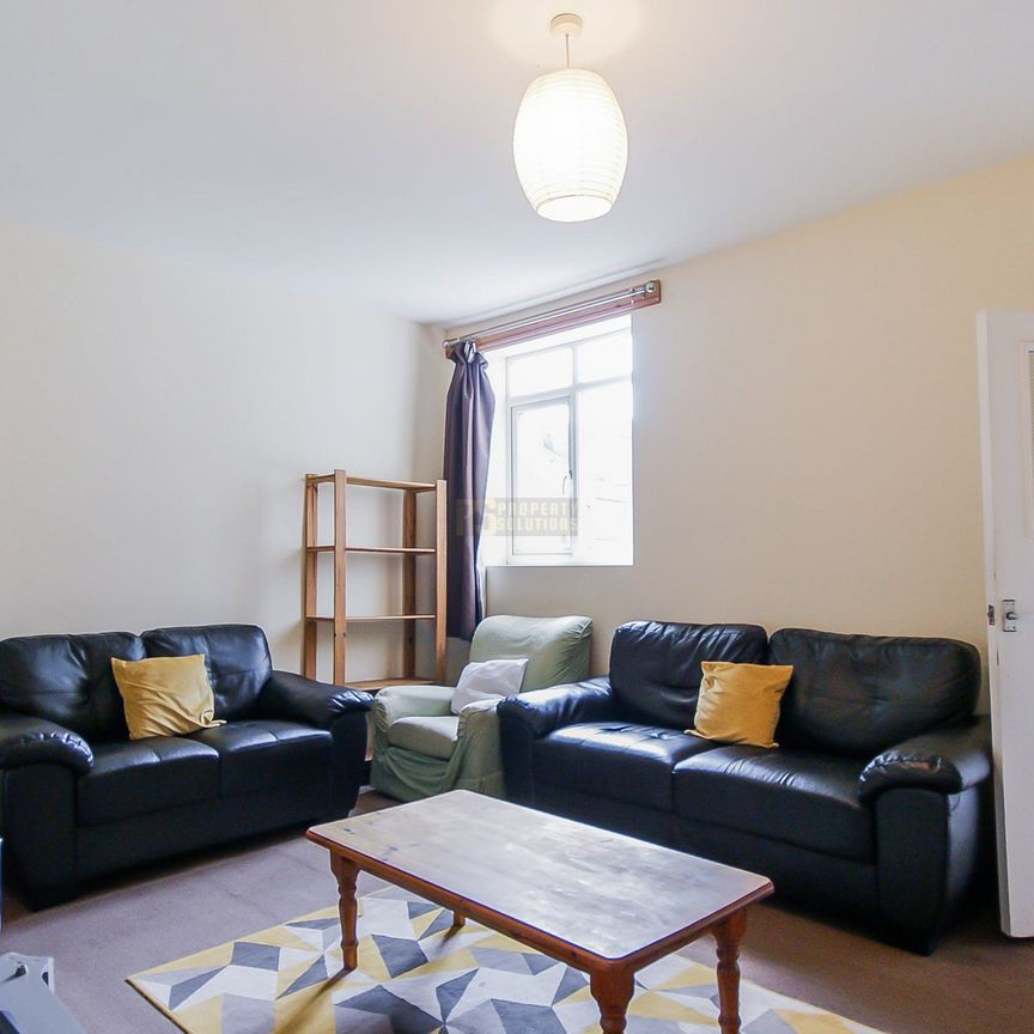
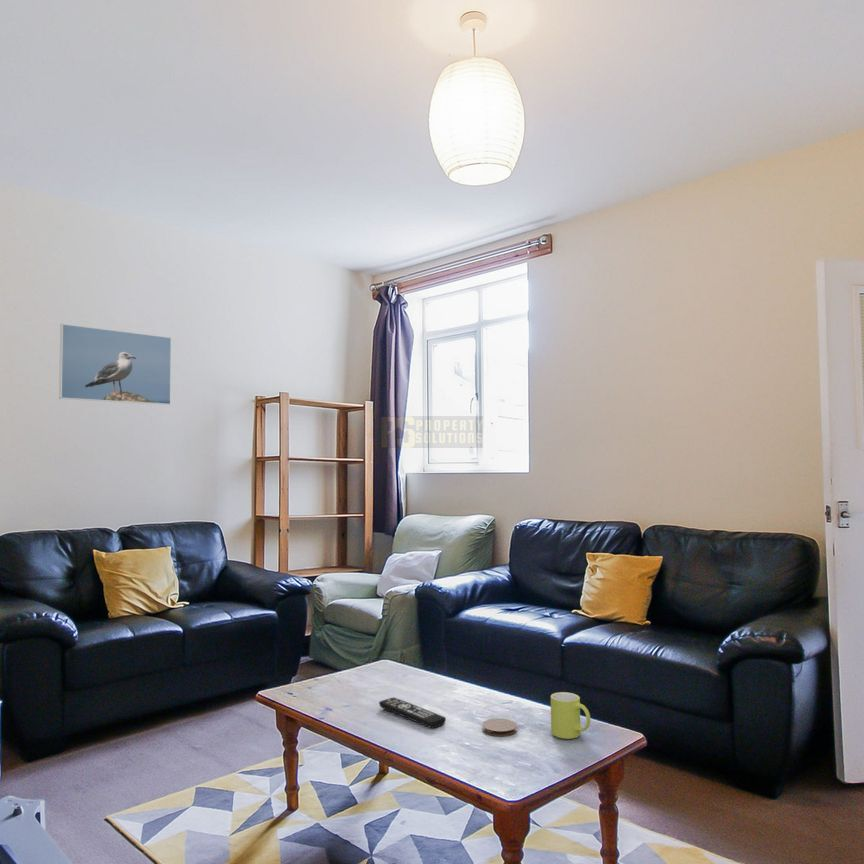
+ coaster [481,717,518,737]
+ mug [550,691,591,740]
+ remote control [378,697,447,729]
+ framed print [58,323,172,406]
